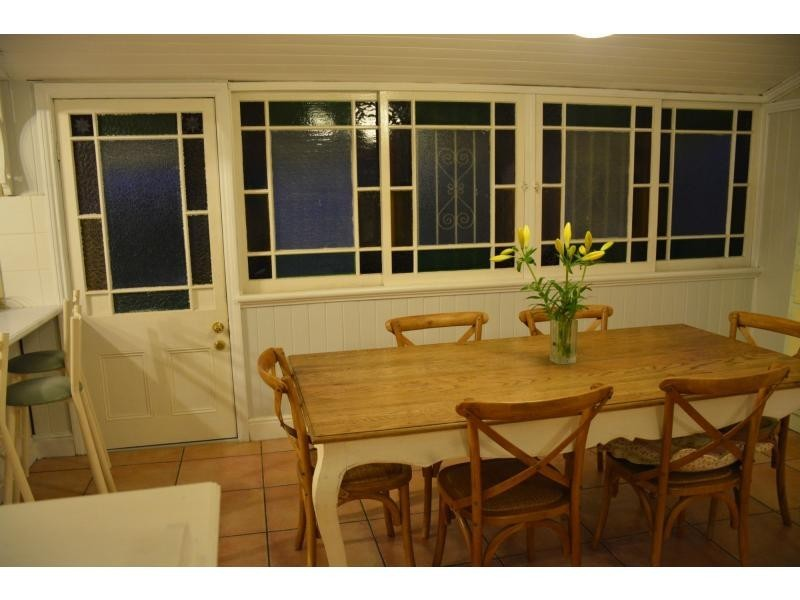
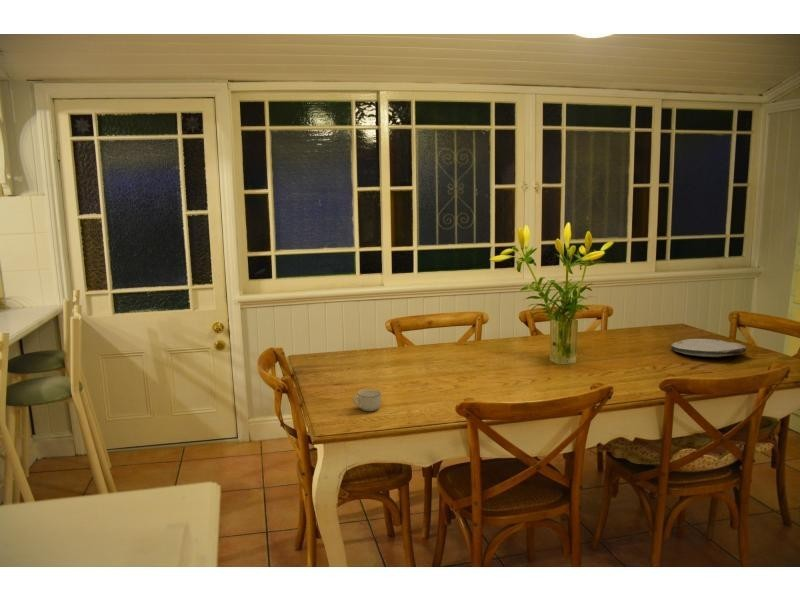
+ cup [351,388,382,412]
+ plate [670,338,748,358]
